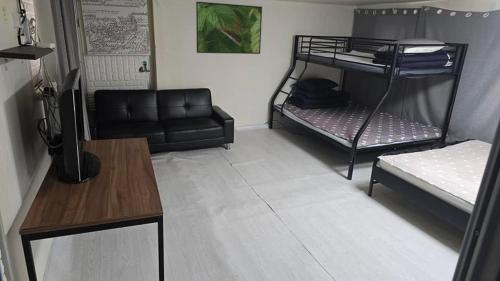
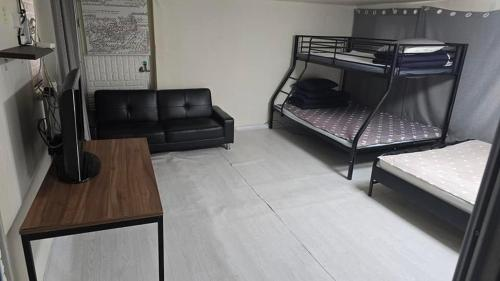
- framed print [195,0,263,55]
